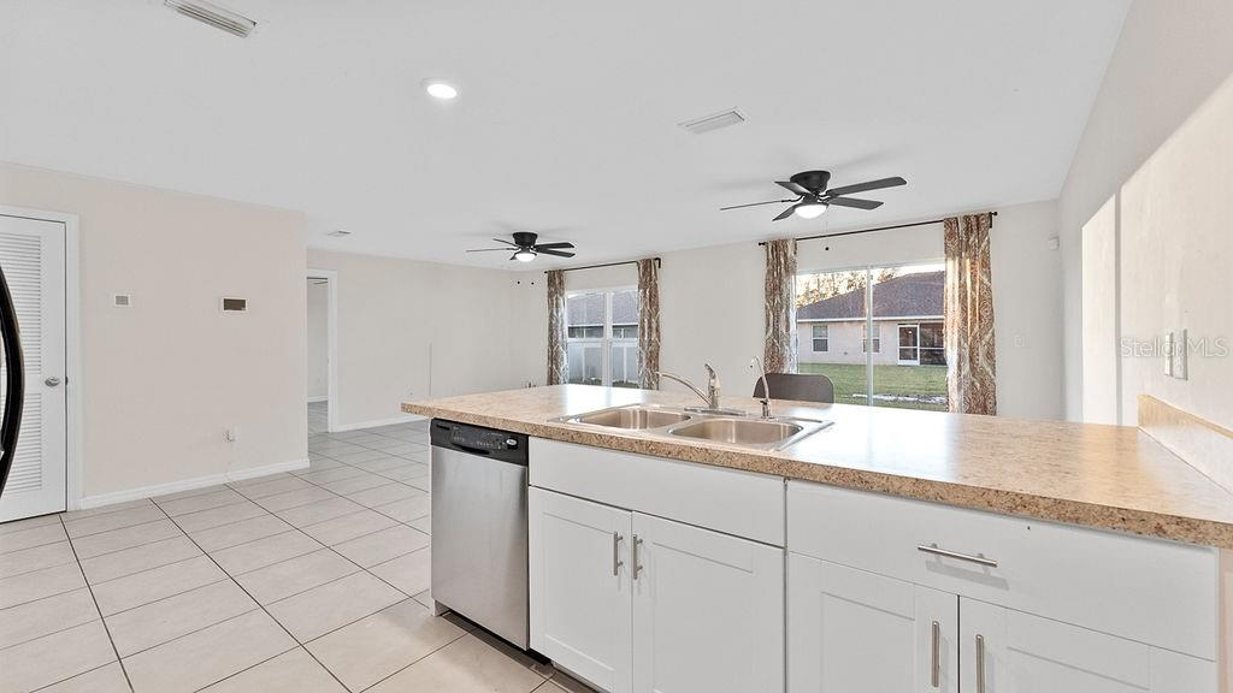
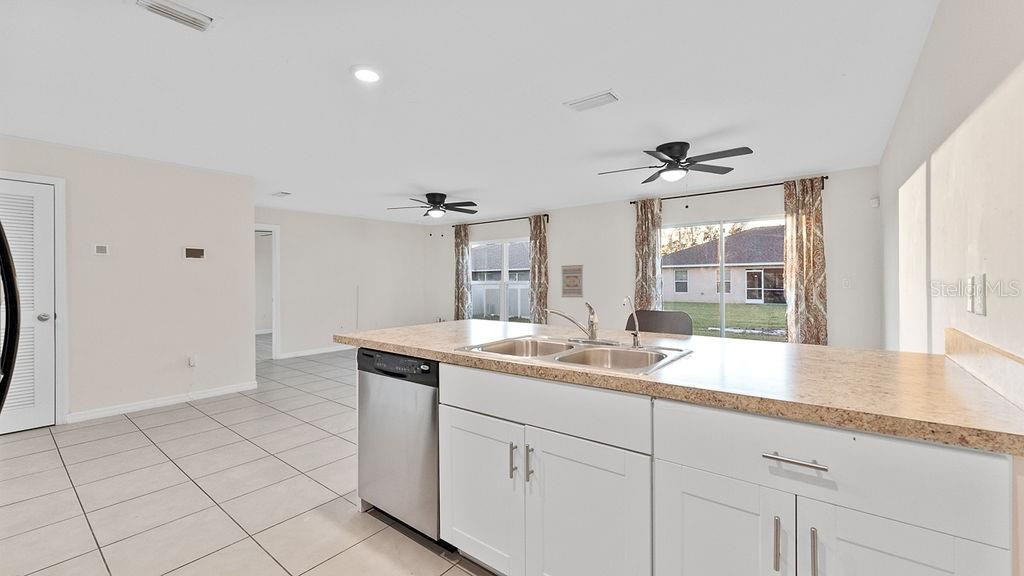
+ wall art [560,264,584,298]
